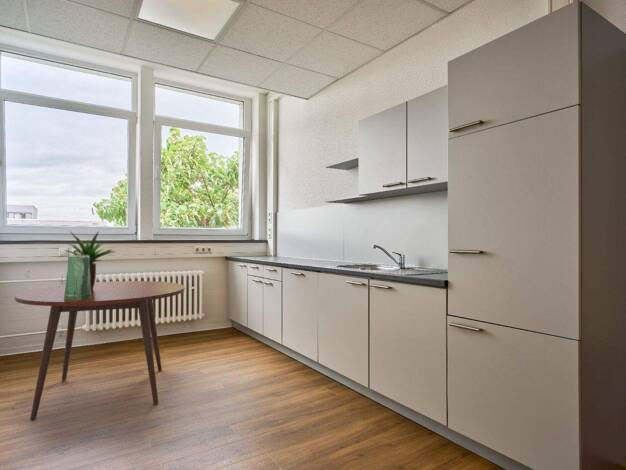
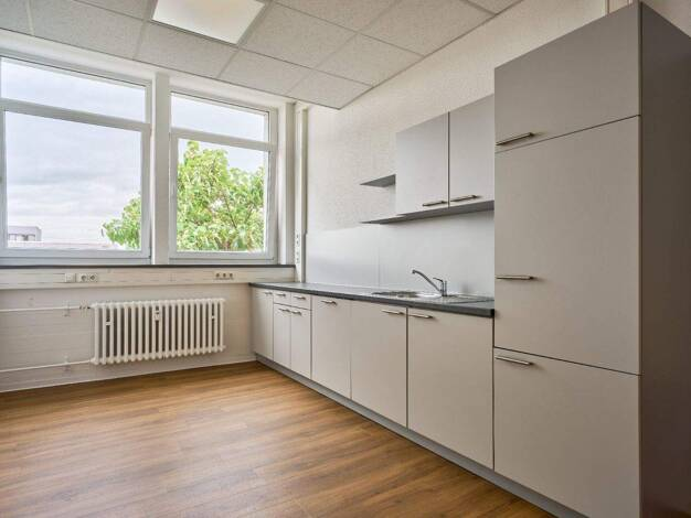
- dining table [14,280,186,421]
- potted plant [64,230,115,290]
- vase [64,254,91,300]
